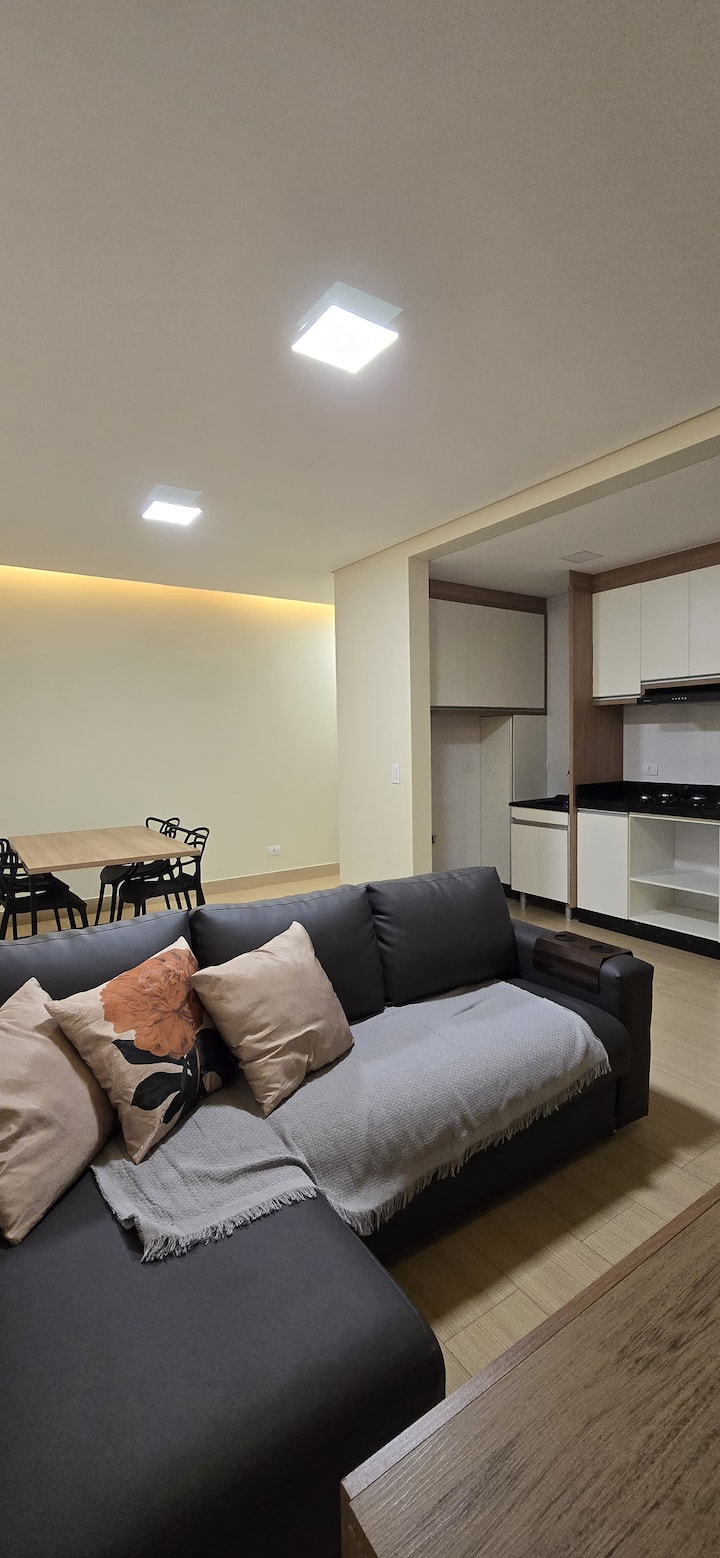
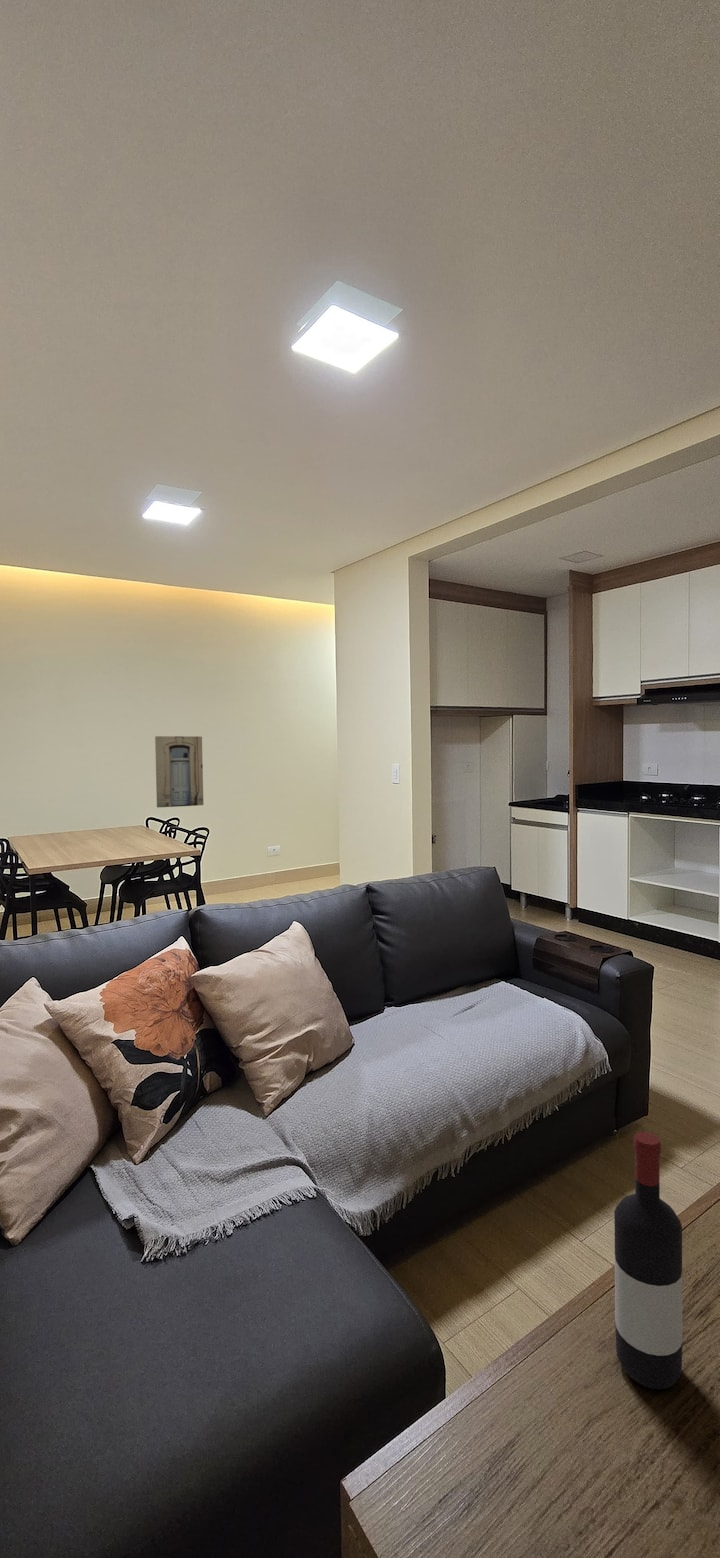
+ wall art [154,735,204,808]
+ wine bottle [613,1131,684,1390]
